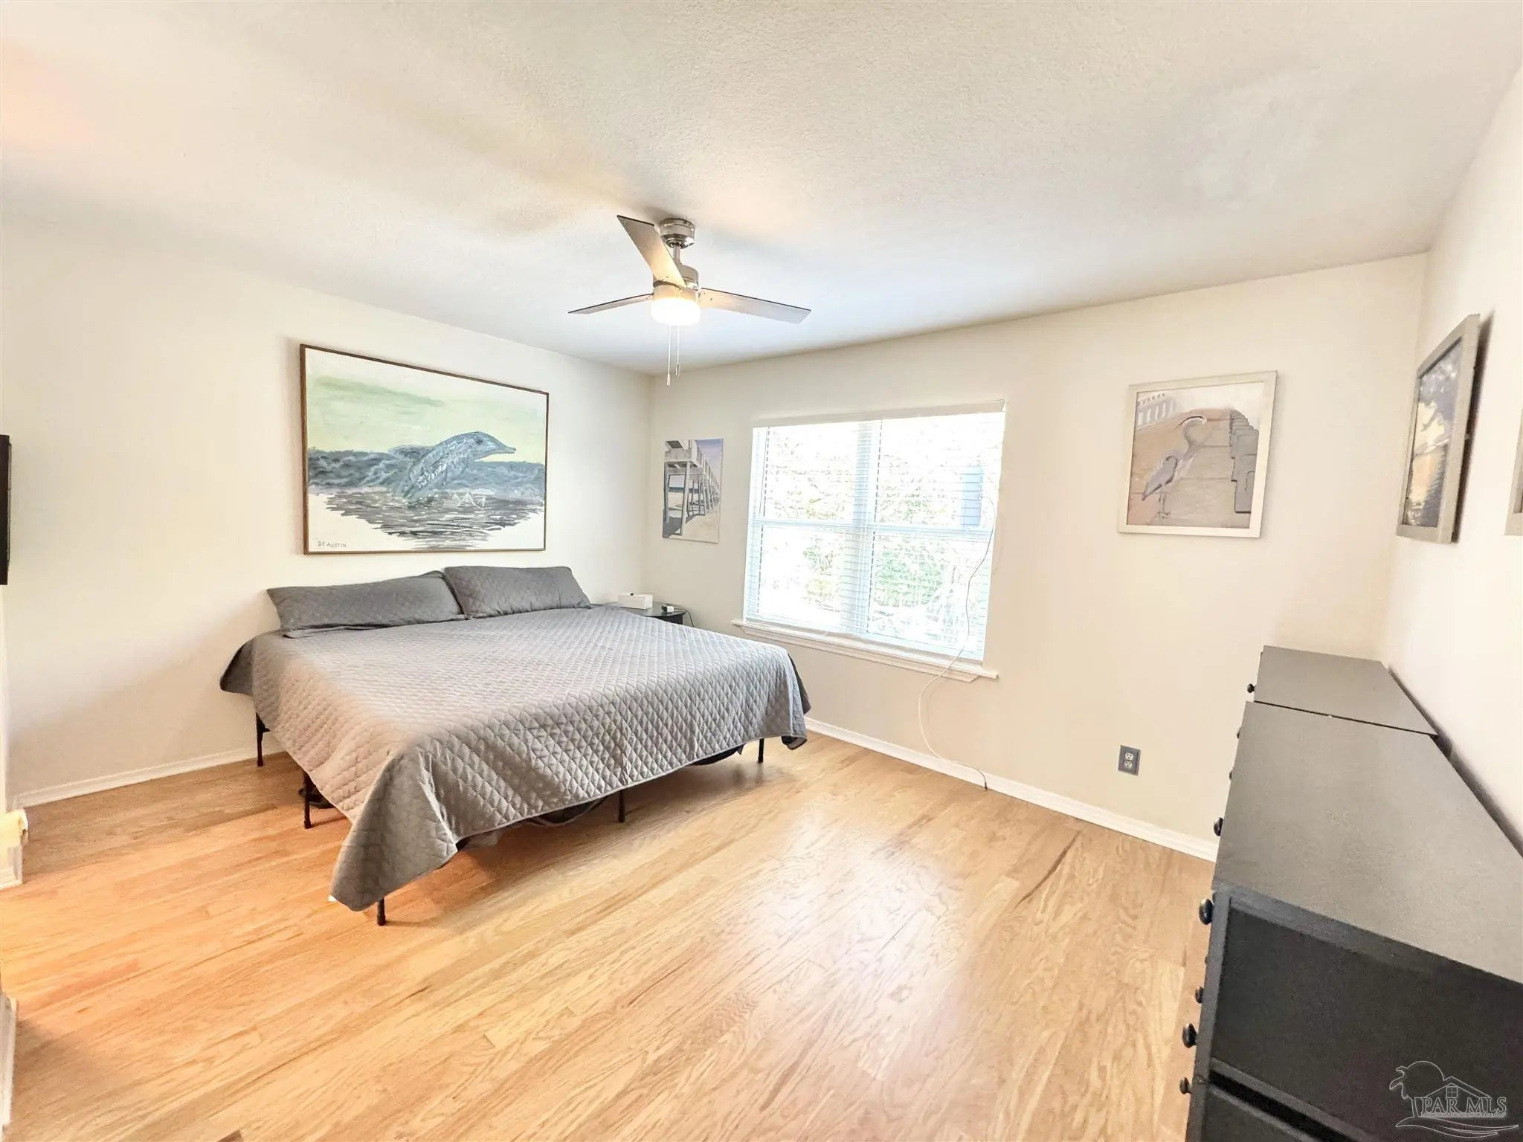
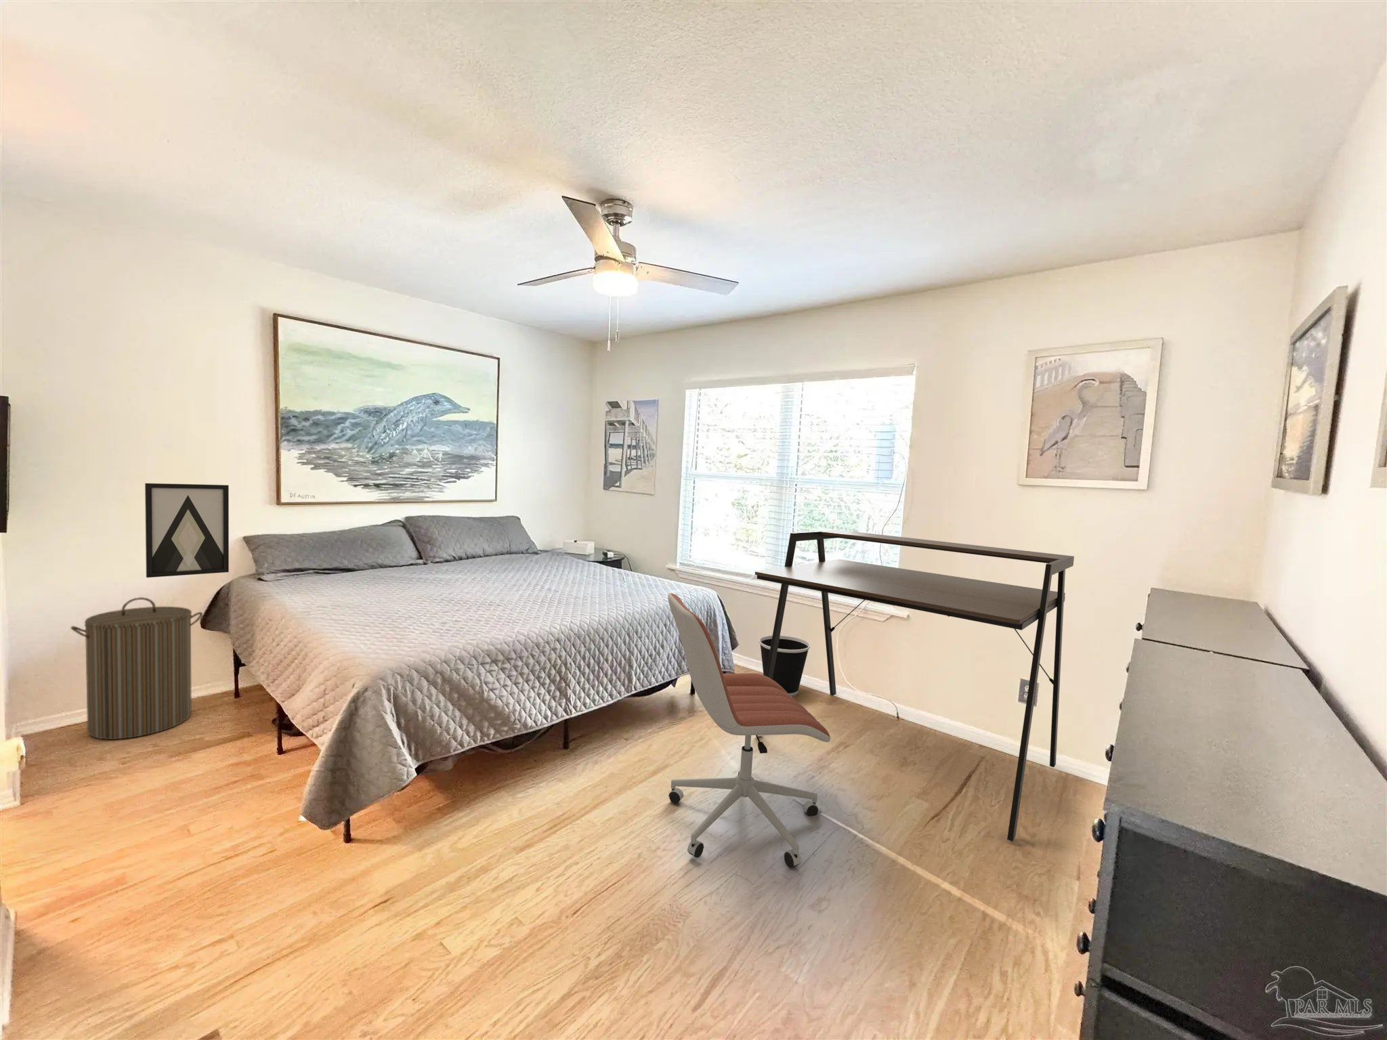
+ wastebasket [759,635,810,697]
+ office chair [667,592,831,868]
+ desk [755,530,1075,842]
+ wall art [144,482,229,578]
+ laundry hamper [70,596,203,740]
